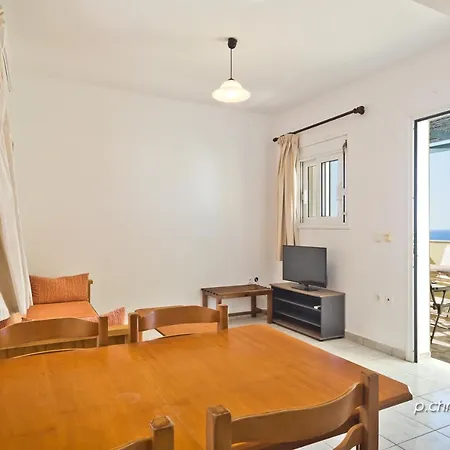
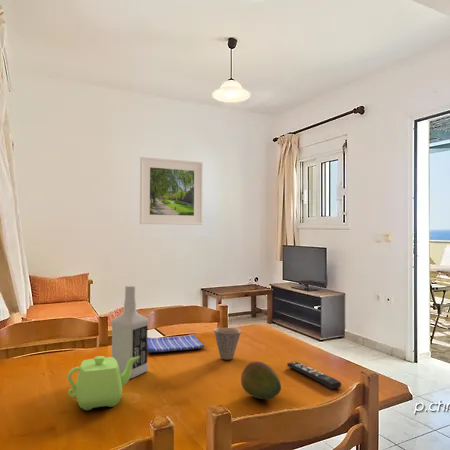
+ vodka [110,284,150,379]
+ cup [213,327,242,361]
+ remote control [286,361,342,390]
+ dish towel [147,333,205,354]
+ fruit [240,360,282,400]
+ teapot [67,355,140,411]
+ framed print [139,156,204,226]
